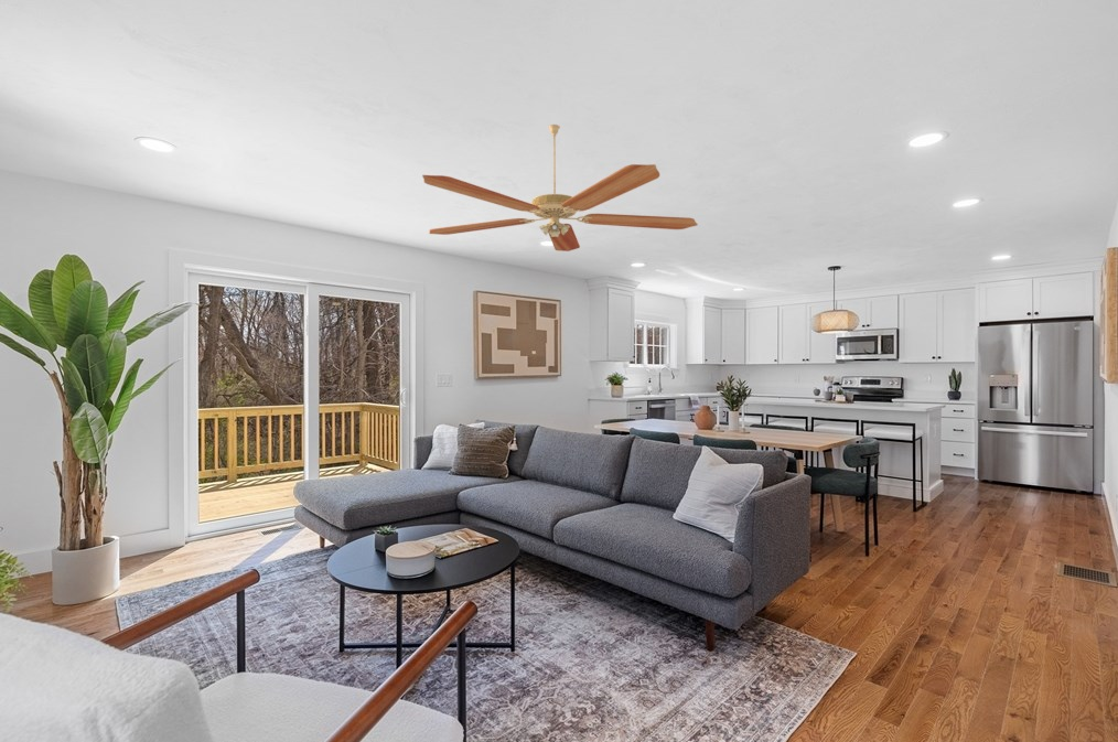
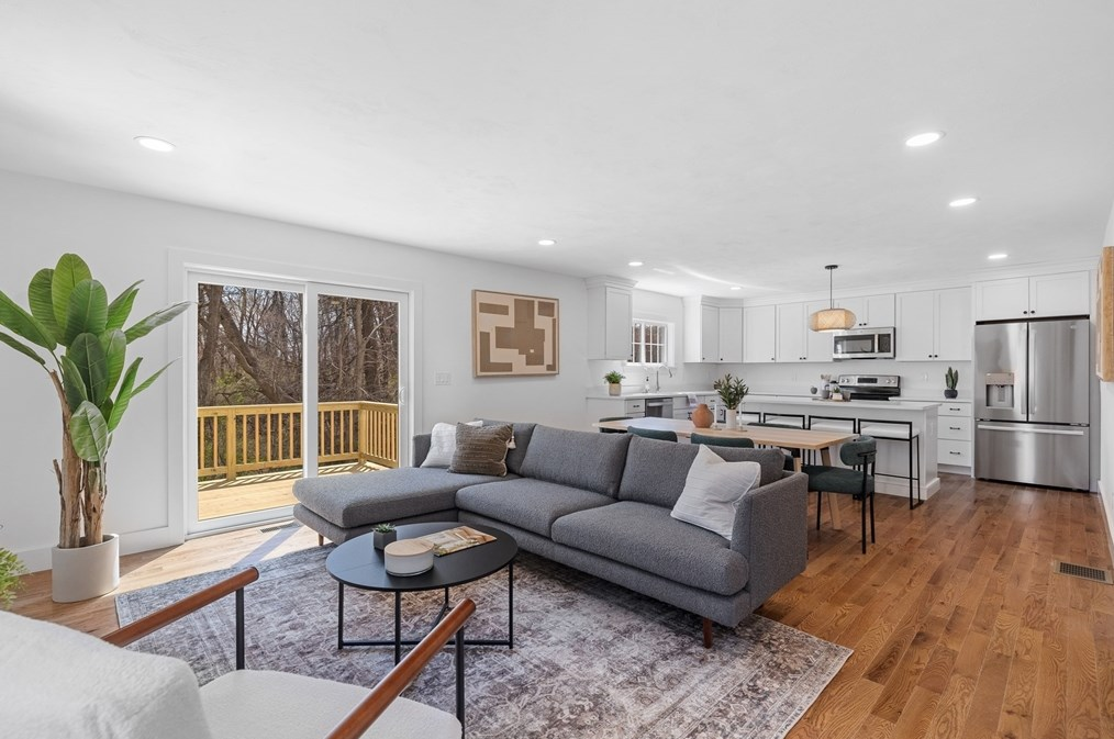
- ceiling fan [421,123,699,252]
